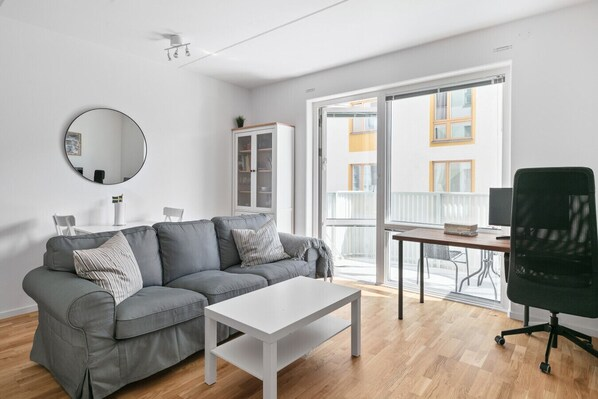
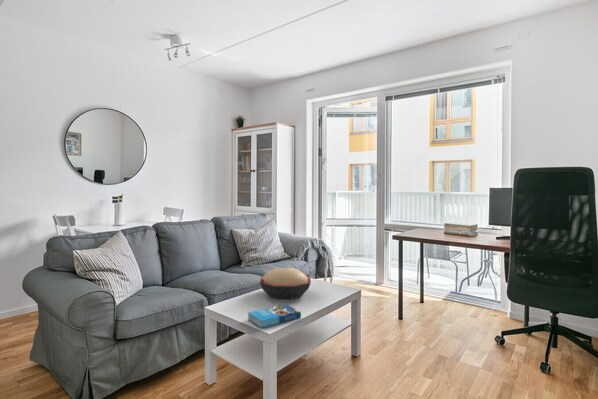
+ book [247,303,302,329]
+ decorative bowl [258,267,312,300]
